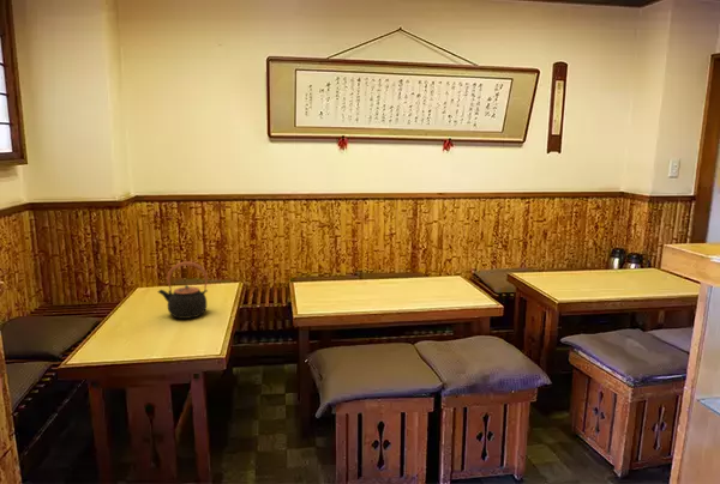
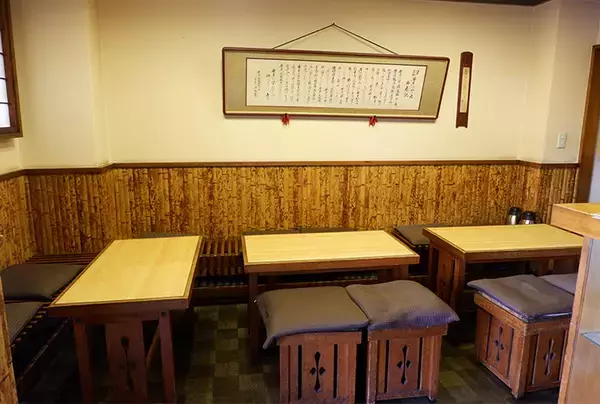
- teapot [157,260,209,320]
